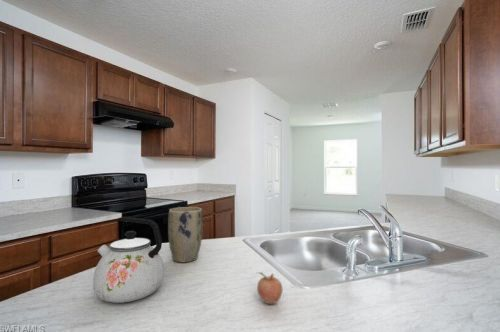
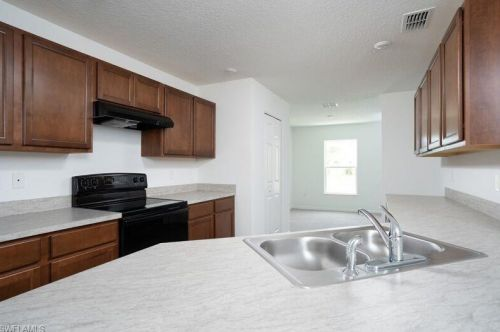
- fruit [256,271,283,305]
- plant pot [167,206,203,264]
- kettle [92,216,165,304]
